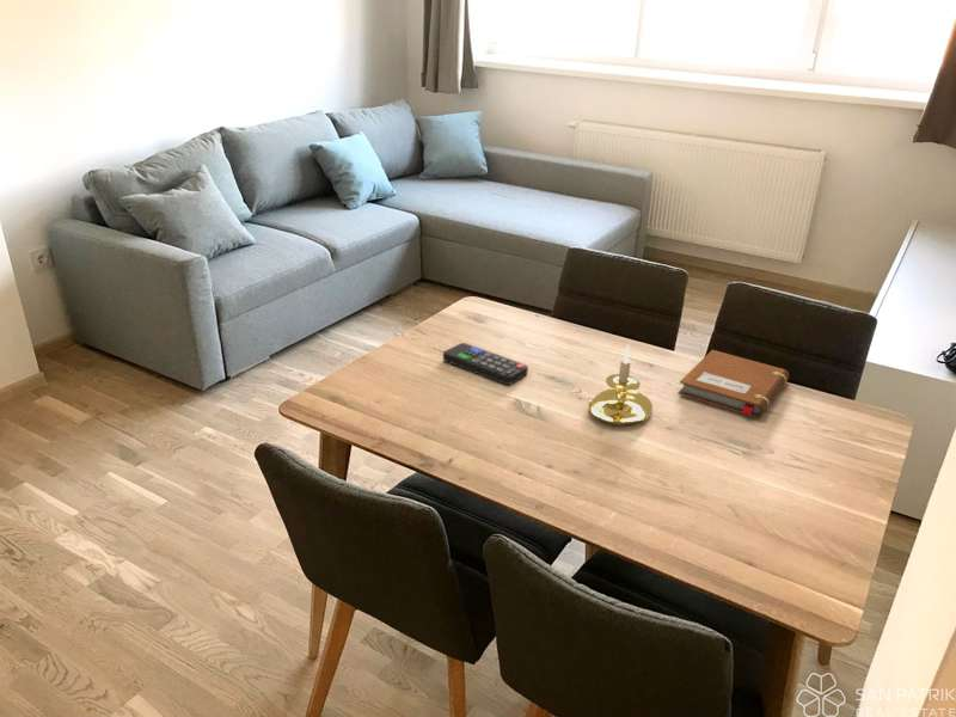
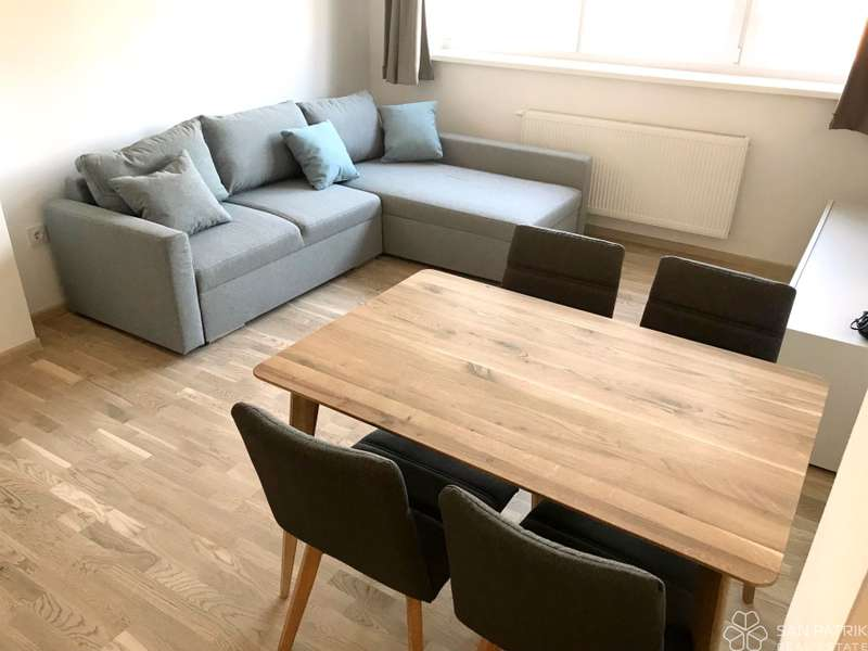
- remote control [442,342,529,386]
- candle holder [587,343,654,427]
- notebook [676,349,790,418]
